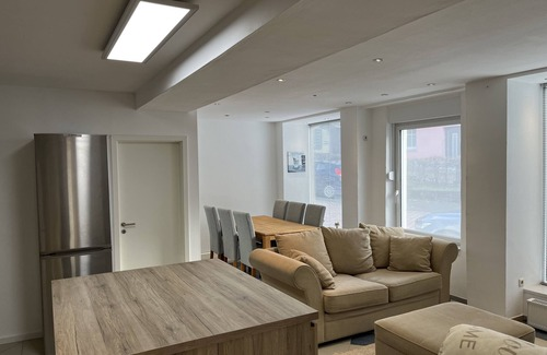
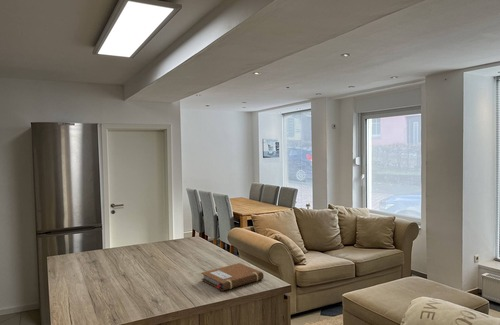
+ notebook [200,262,265,292]
